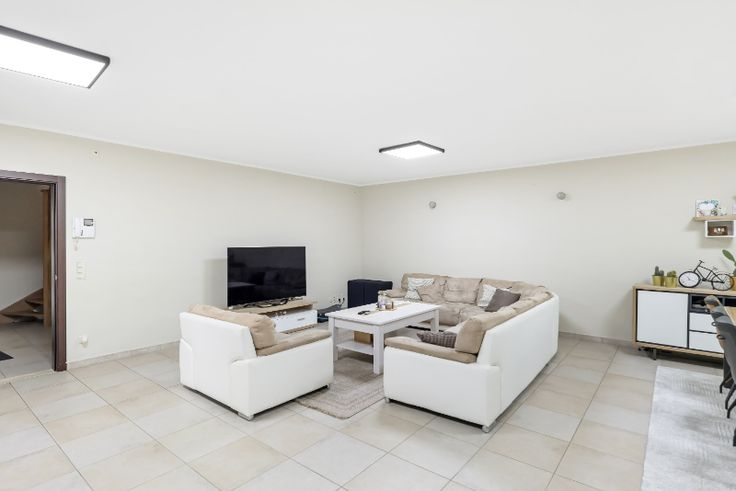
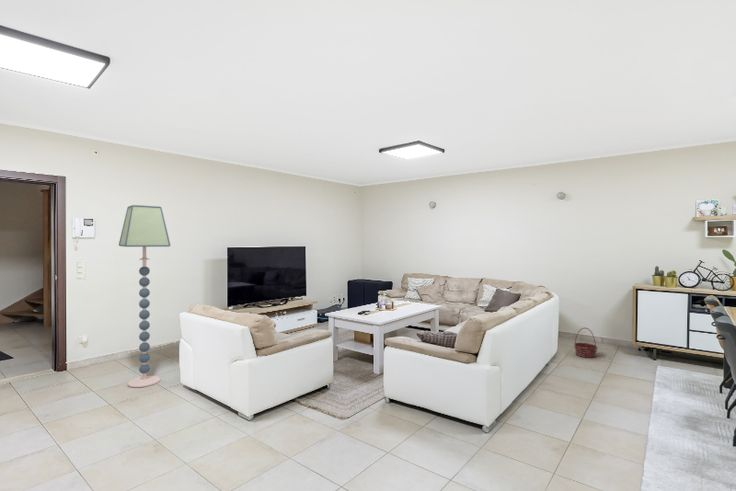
+ floor lamp [118,204,171,388]
+ basket [573,327,599,359]
